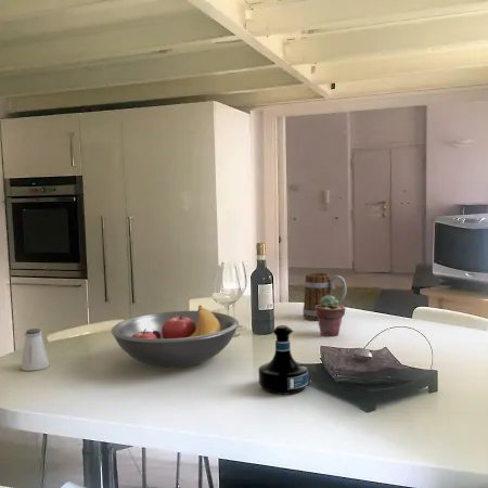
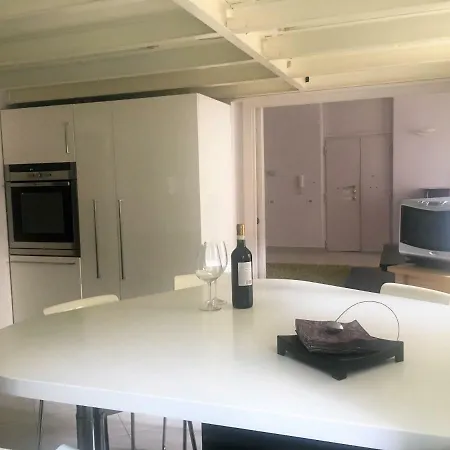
- fruit bowl [111,304,240,369]
- tequila bottle [257,324,309,395]
- saltshaker [21,328,50,372]
- potted succulent [316,295,347,337]
- mug [301,271,348,321]
